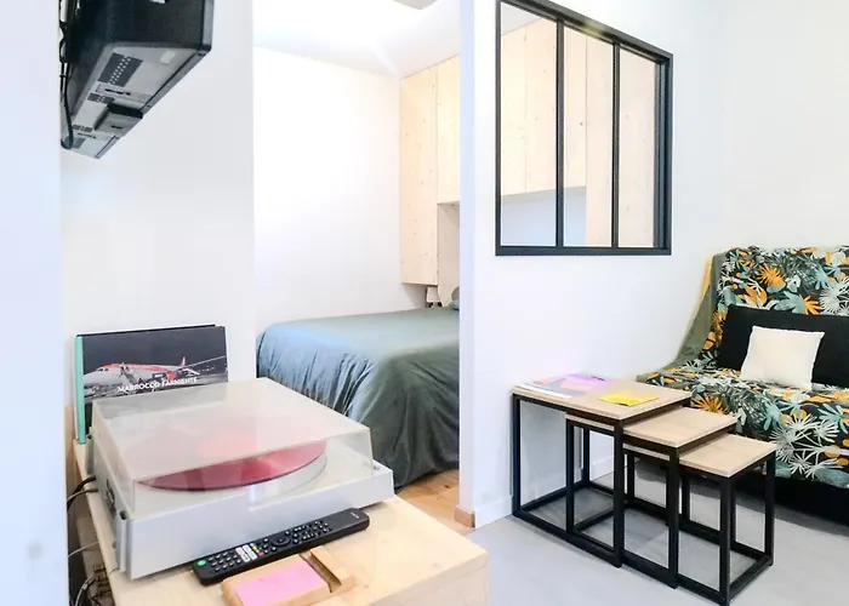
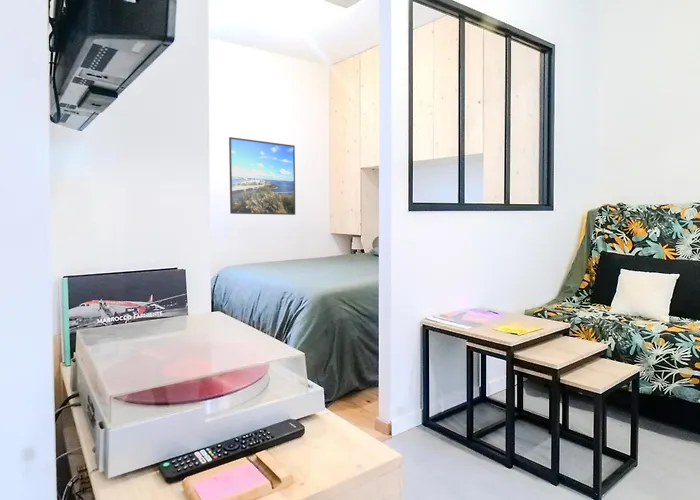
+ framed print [228,136,296,216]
